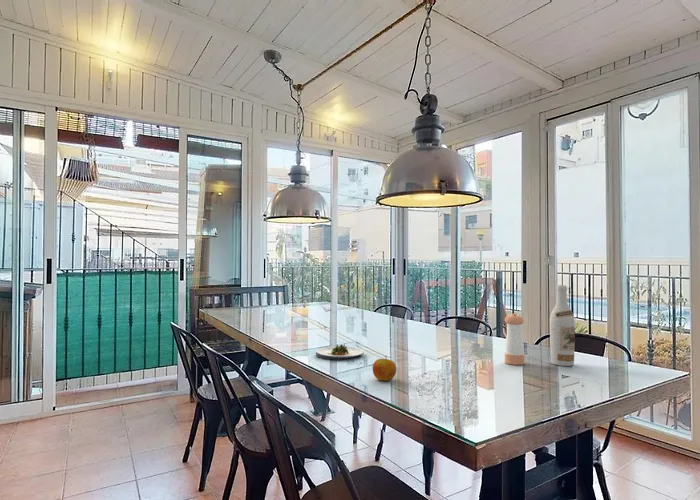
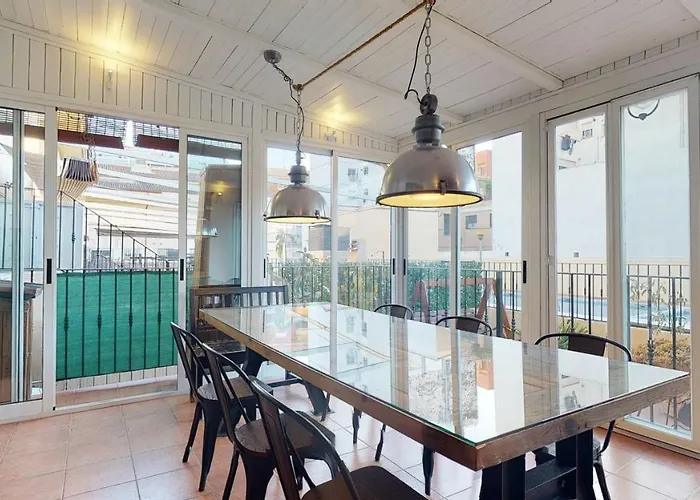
- pepper shaker [504,312,526,366]
- wine bottle [549,284,576,367]
- apple [372,355,397,382]
- salad plate [315,343,365,361]
